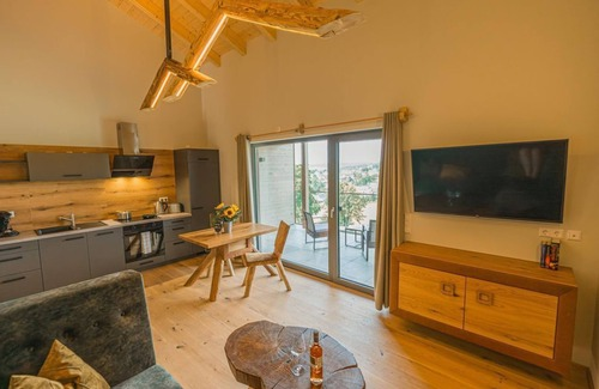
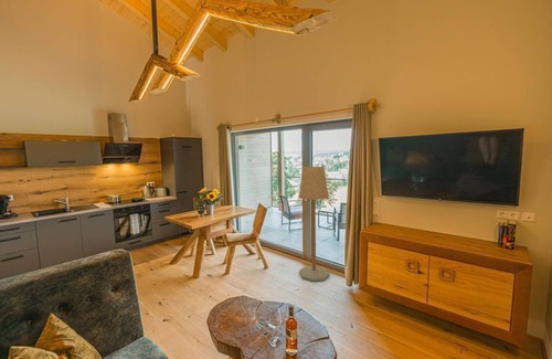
+ floor lamp [298,166,330,282]
